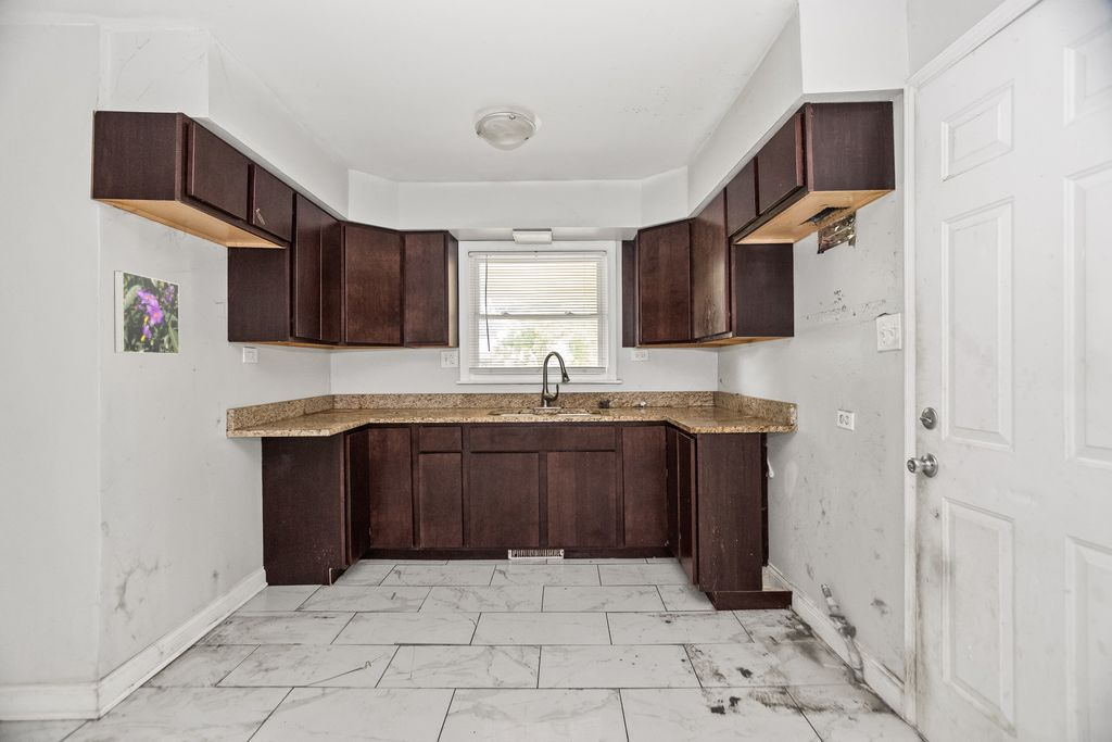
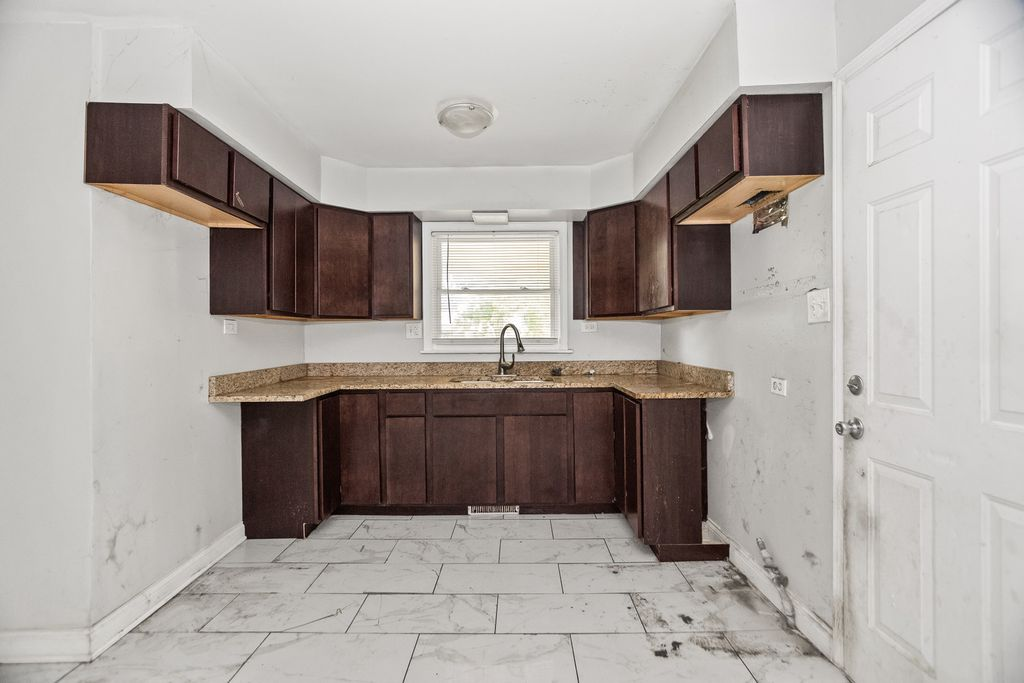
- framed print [113,269,180,356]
